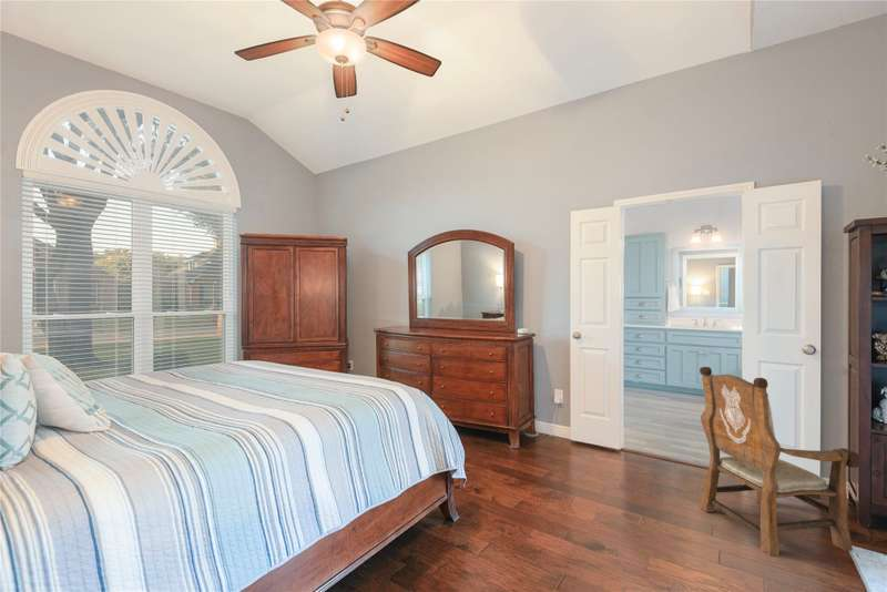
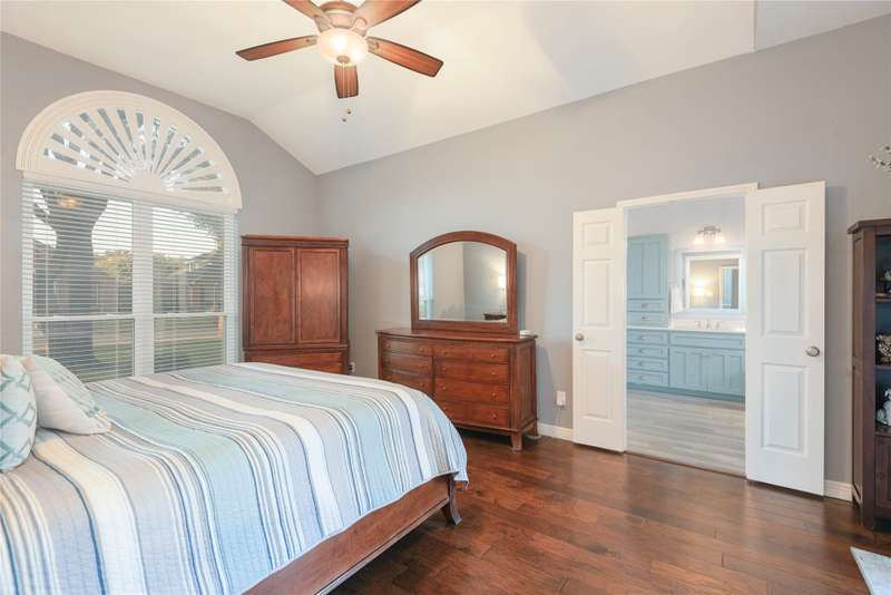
- armchair [699,366,863,558]
